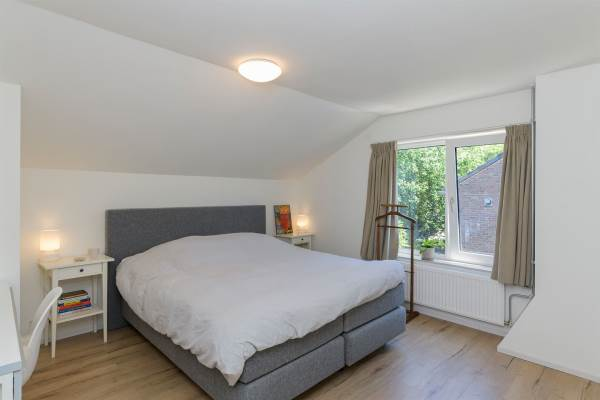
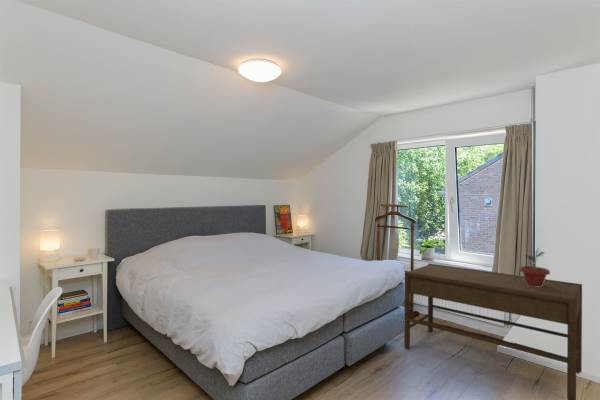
+ potted plant [519,246,551,287]
+ bench [403,262,583,400]
